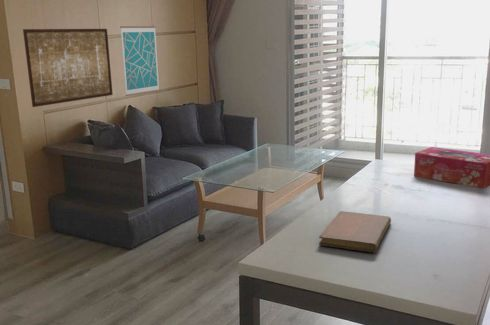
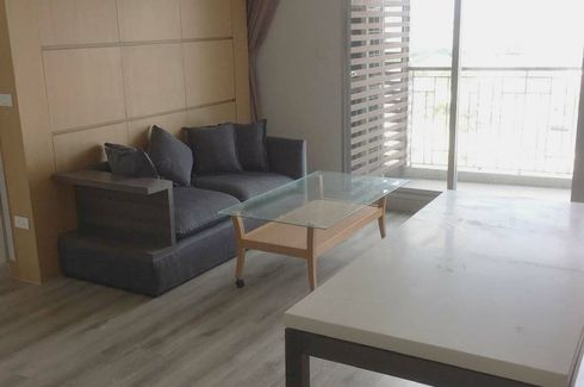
- wall art [22,28,114,108]
- tissue box [413,146,490,189]
- wall art [119,25,161,97]
- notebook [318,210,392,253]
